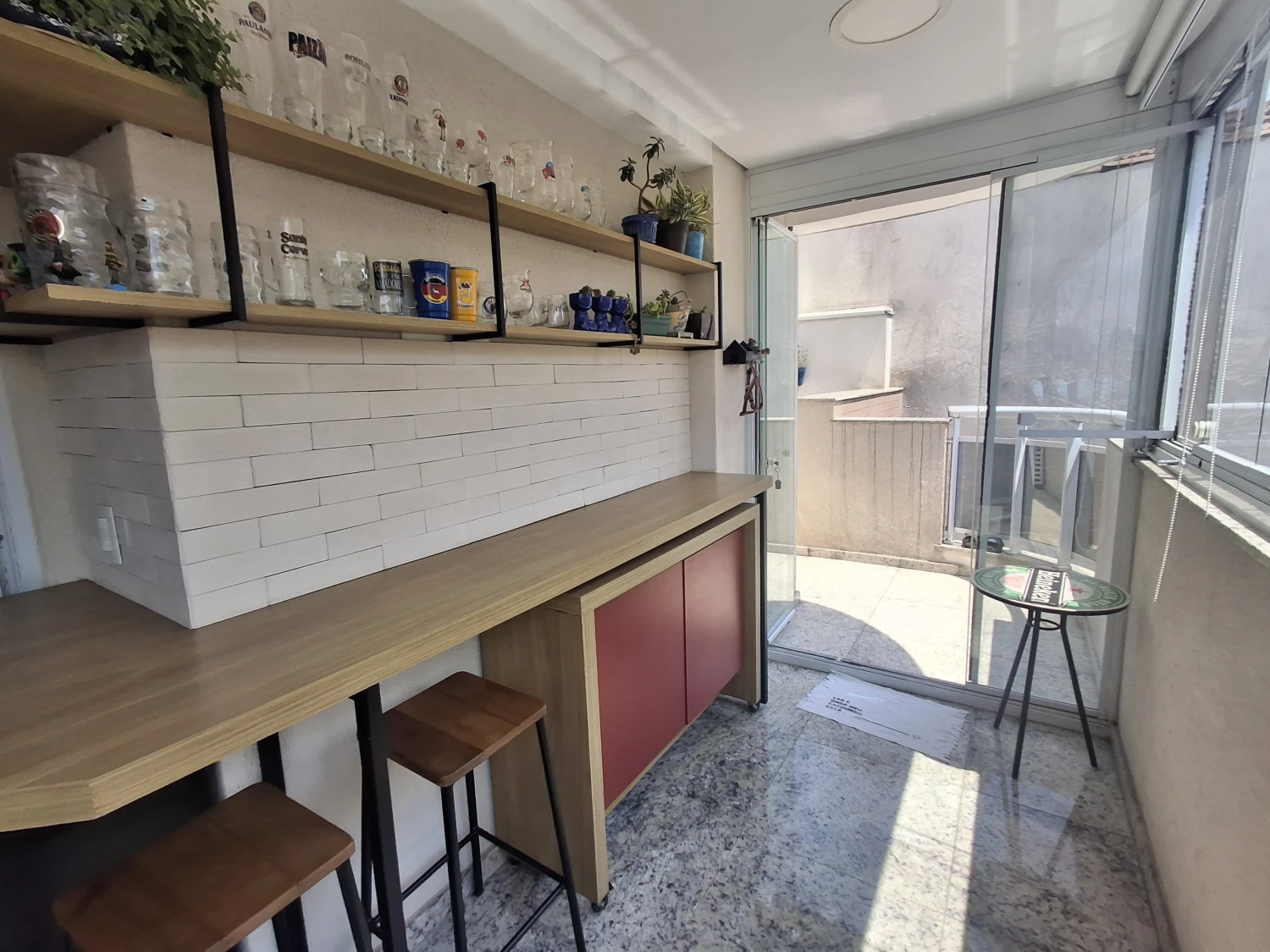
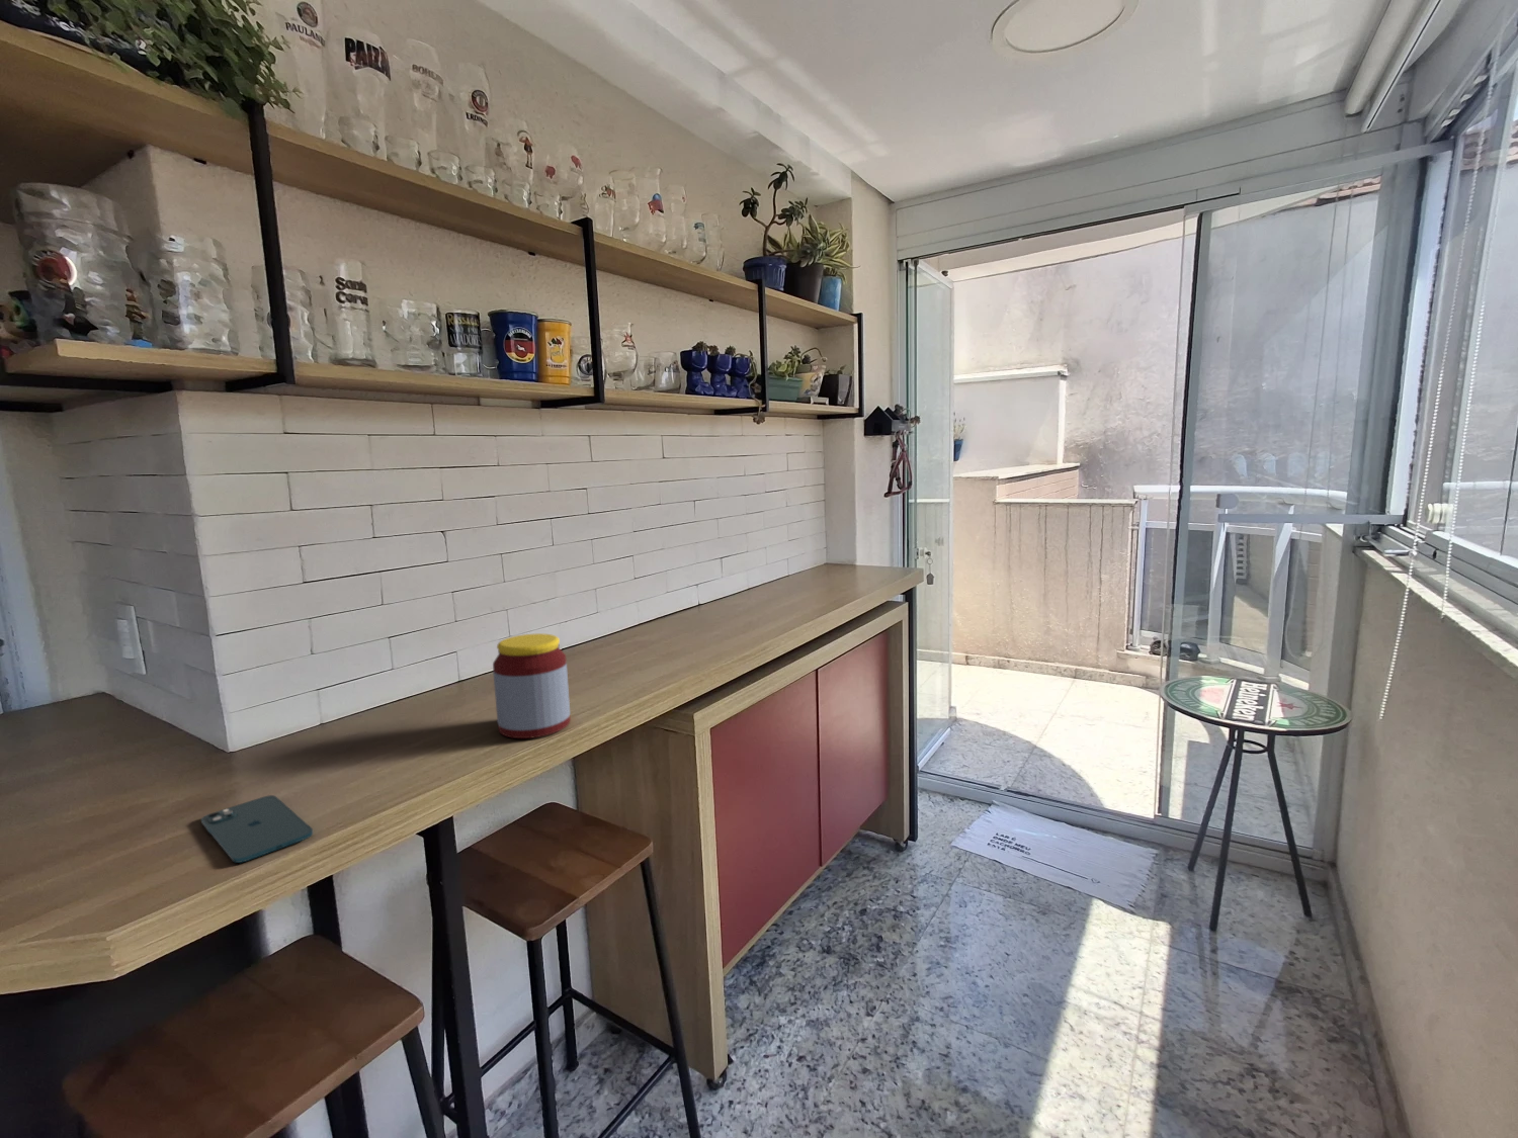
+ jar [491,632,571,740]
+ smartphone [201,794,314,864]
